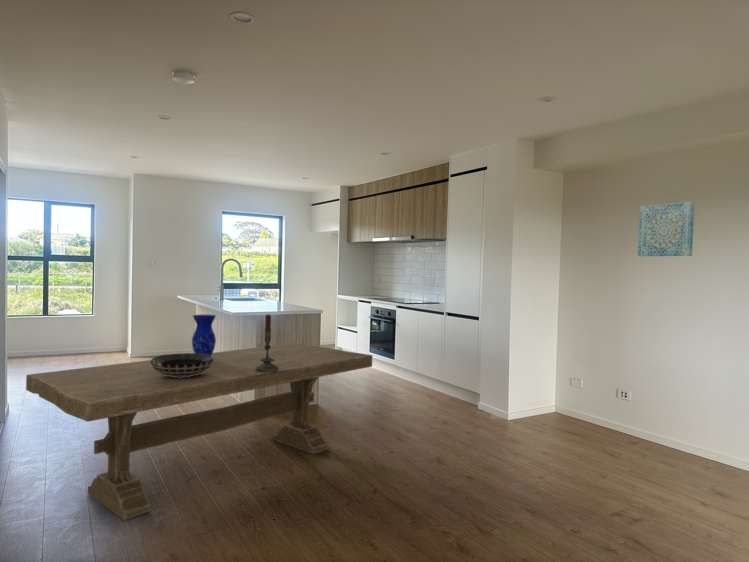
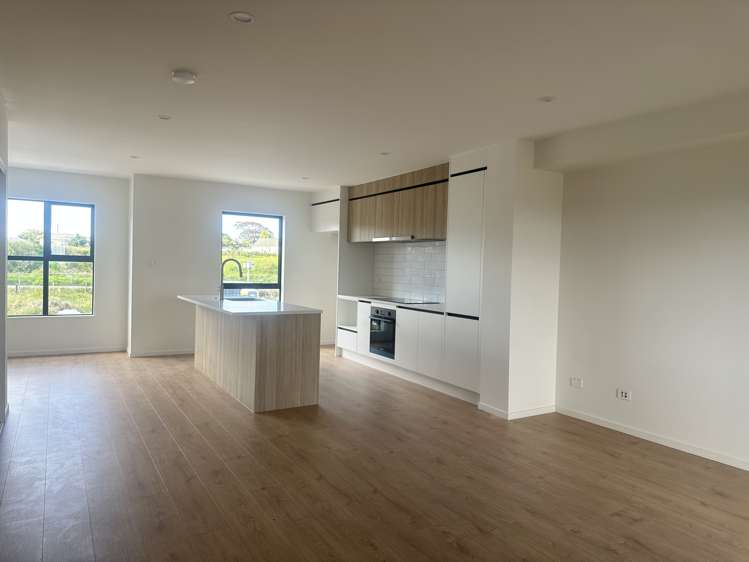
- vase [191,314,217,362]
- wall art [637,200,695,257]
- dining table [25,342,373,521]
- candle [256,312,278,372]
- decorative bowl [150,352,214,378]
